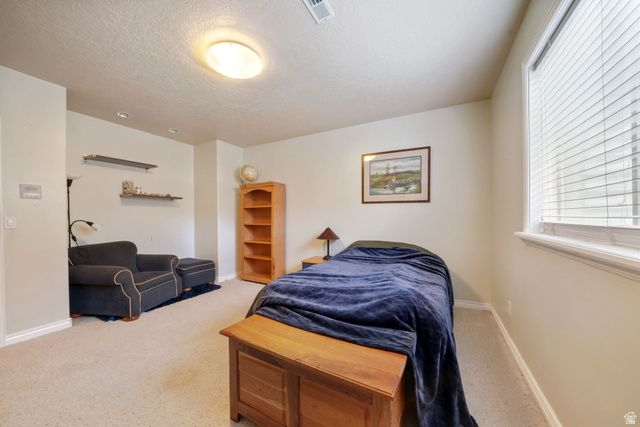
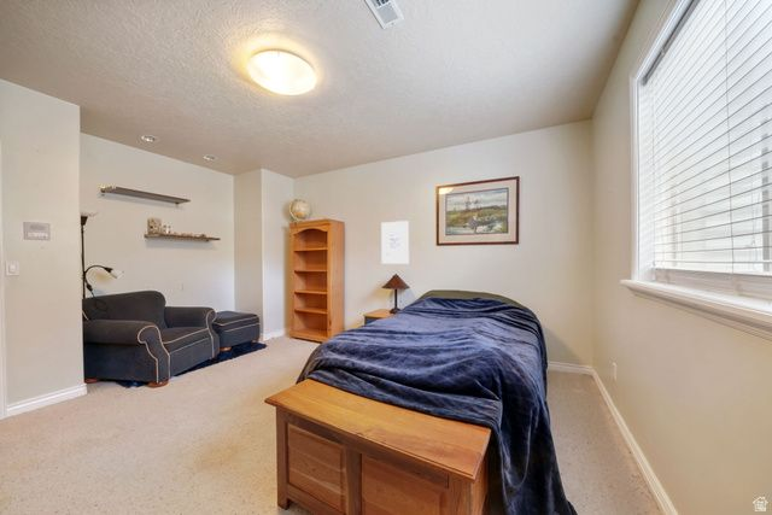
+ wall art [380,220,410,265]
